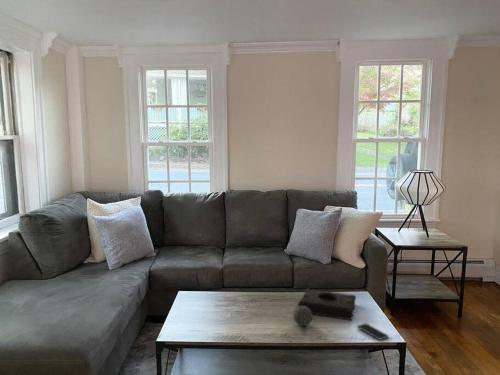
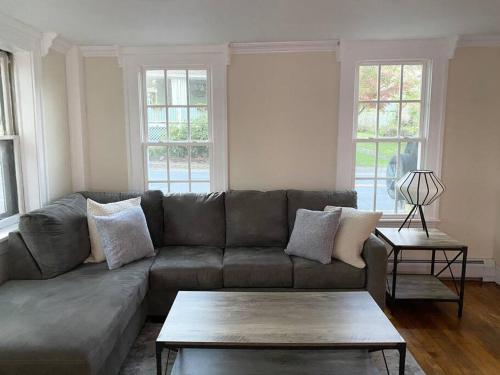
- smartphone [356,323,390,341]
- decorative ball [292,306,313,327]
- speaker [297,287,357,321]
